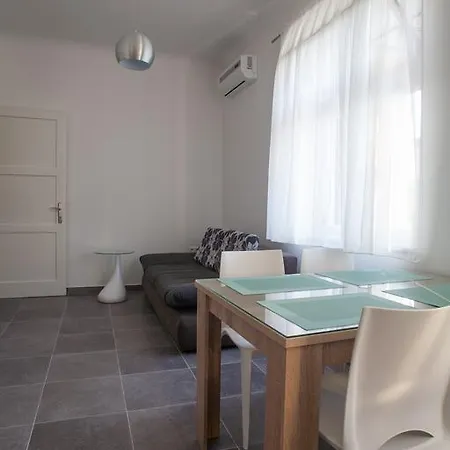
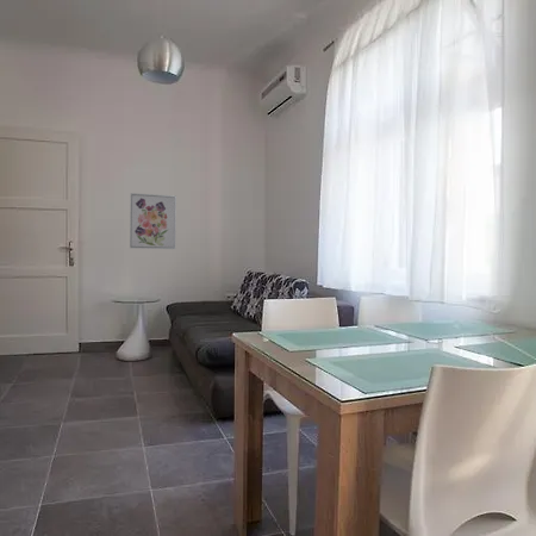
+ wall art [129,192,177,250]
